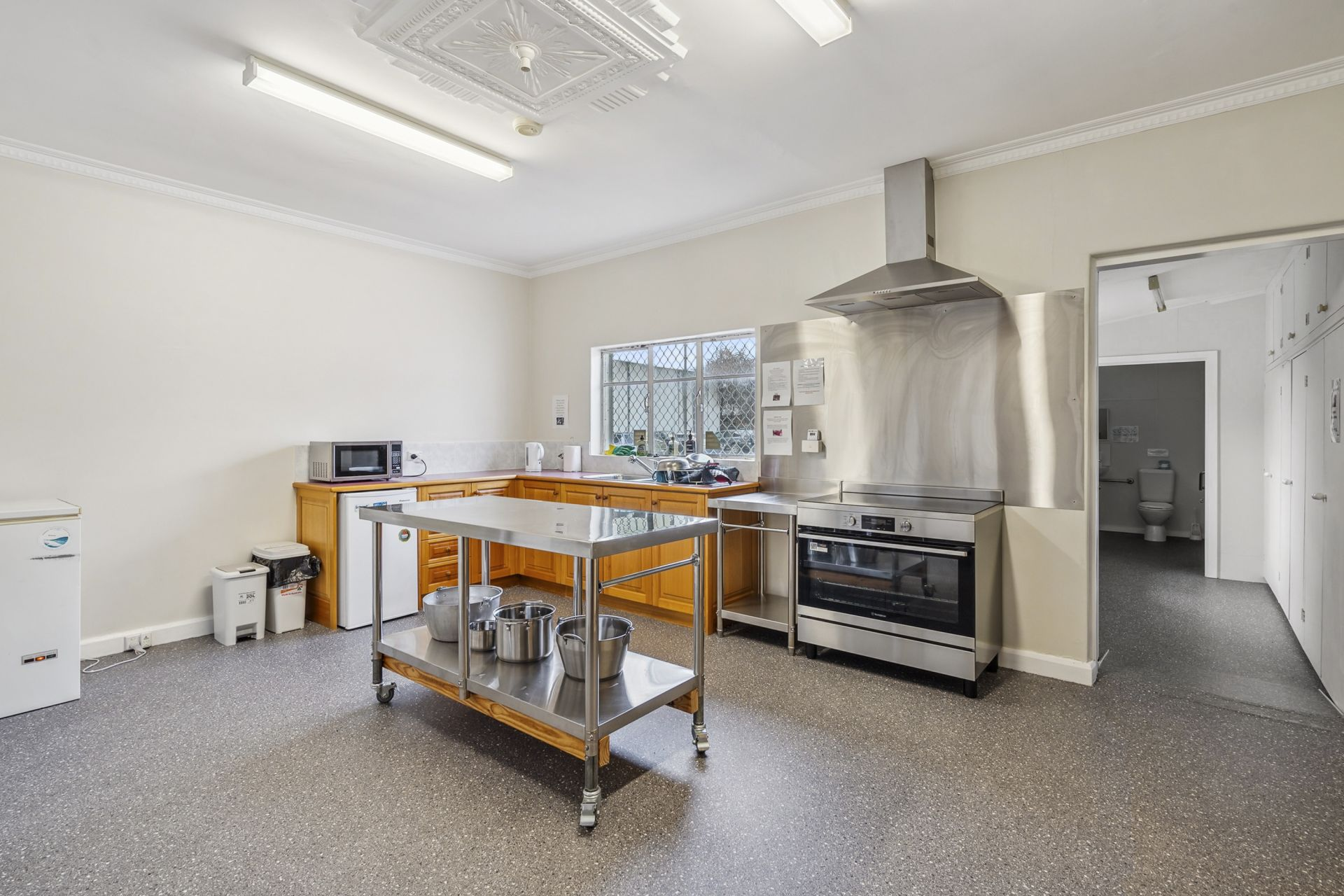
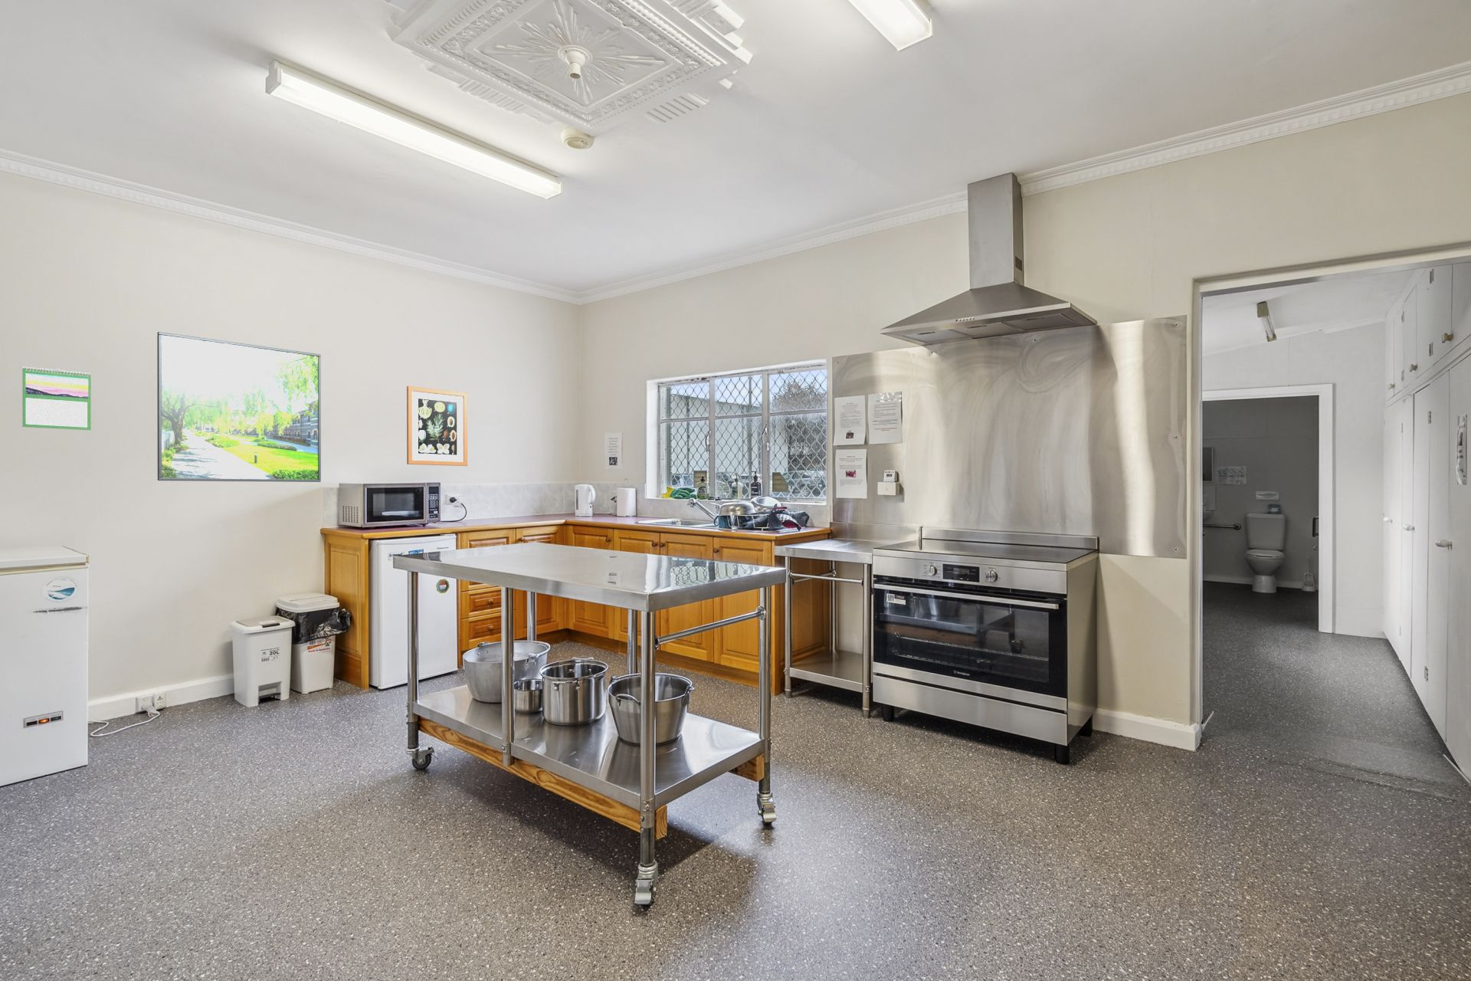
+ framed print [157,331,322,483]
+ calendar [22,367,92,430]
+ wall art [406,385,468,466]
